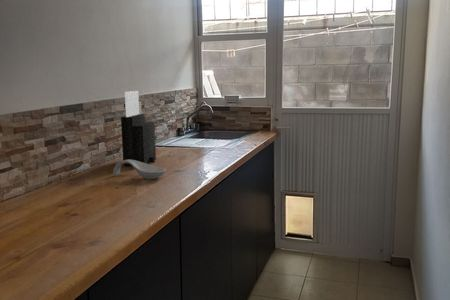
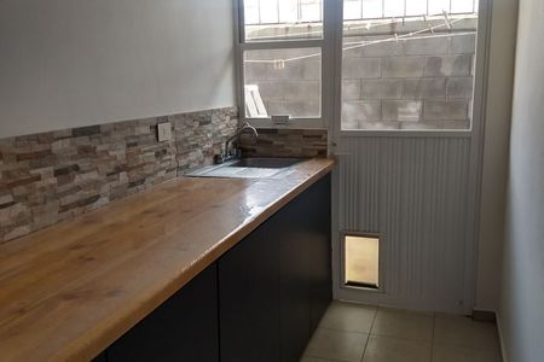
- spoon rest [112,160,167,180]
- knife block [120,90,157,167]
